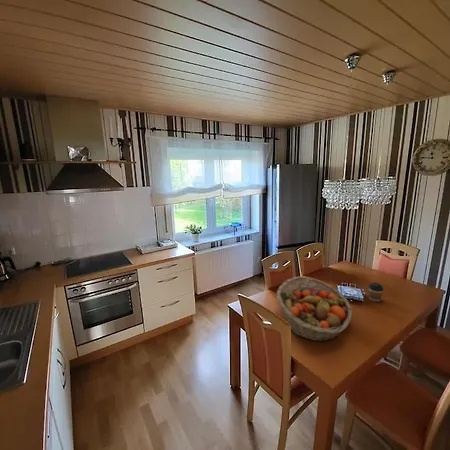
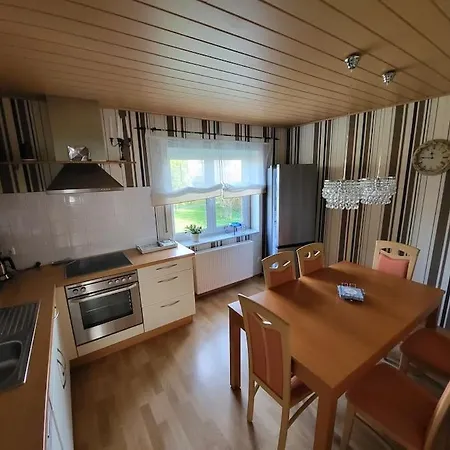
- coffee cup [367,282,385,303]
- fruit basket [276,275,353,342]
